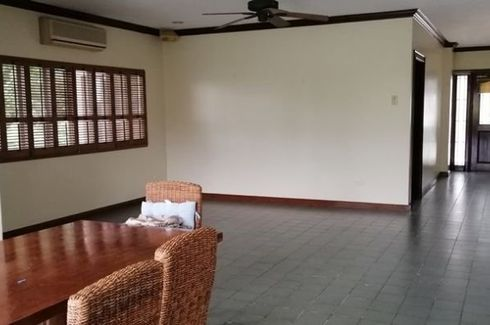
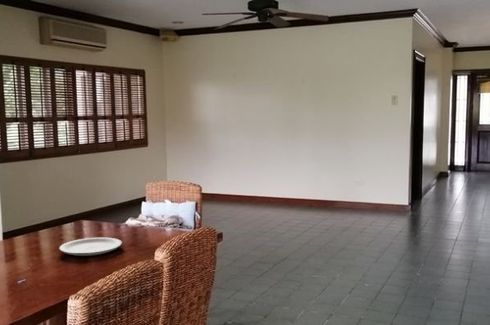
+ plate [58,237,123,257]
